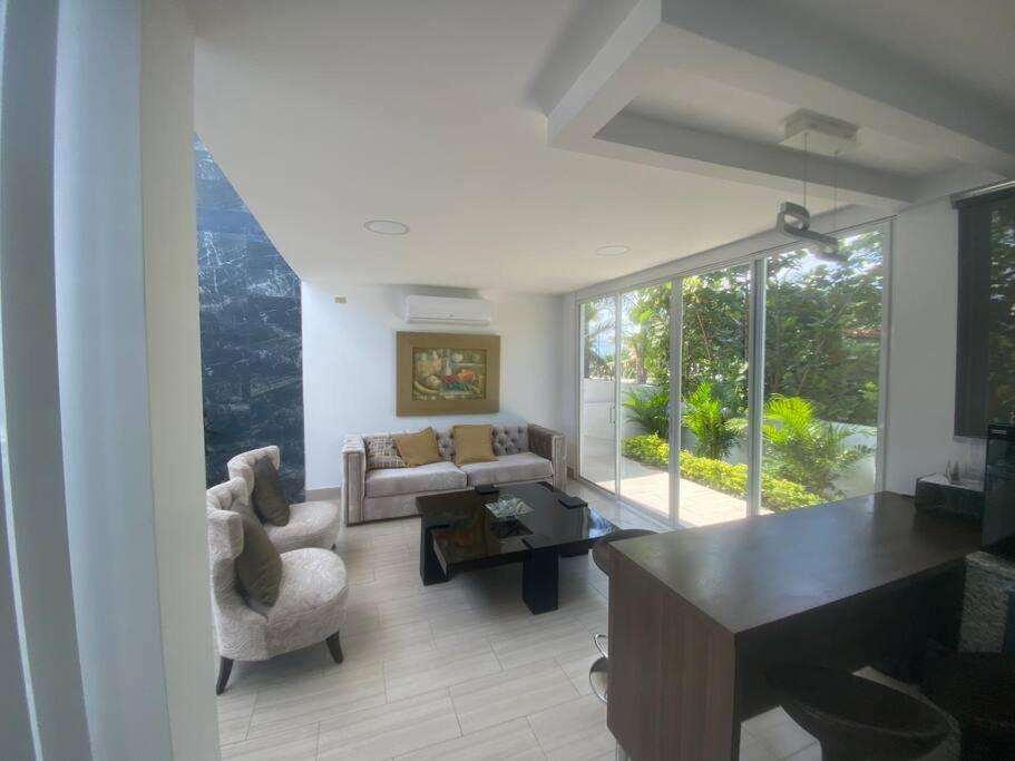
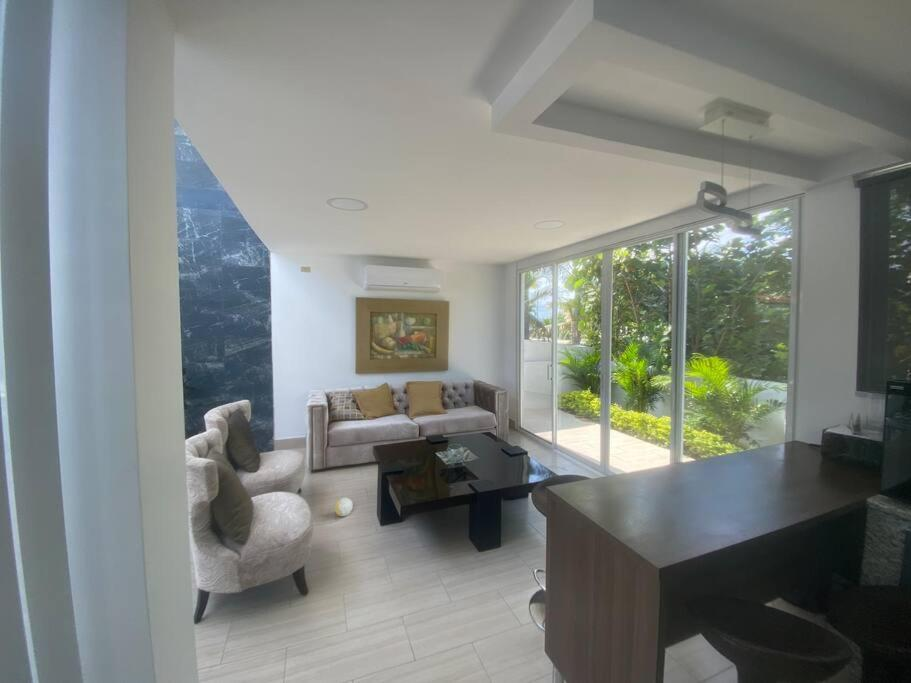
+ decorative ball [333,497,354,517]
